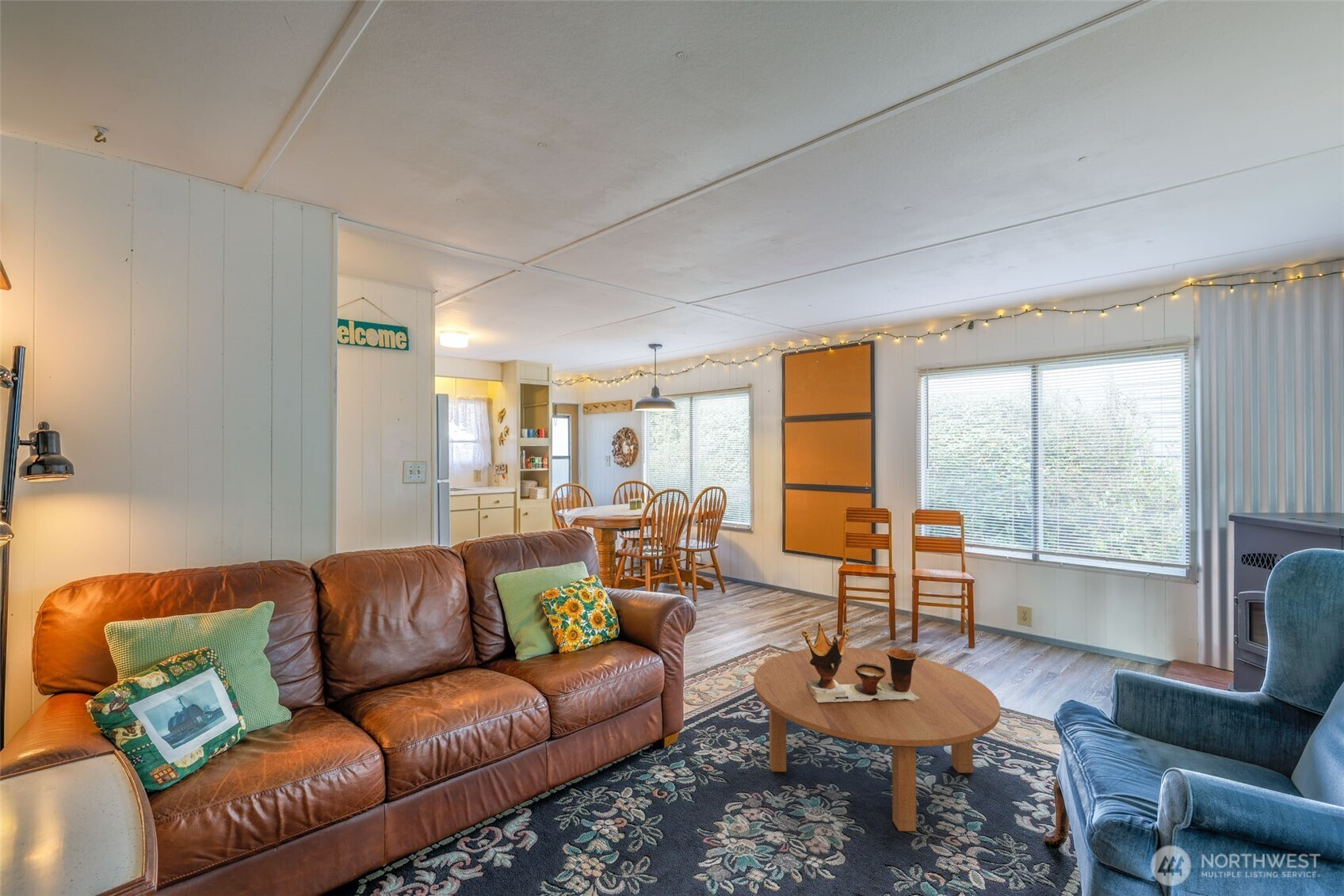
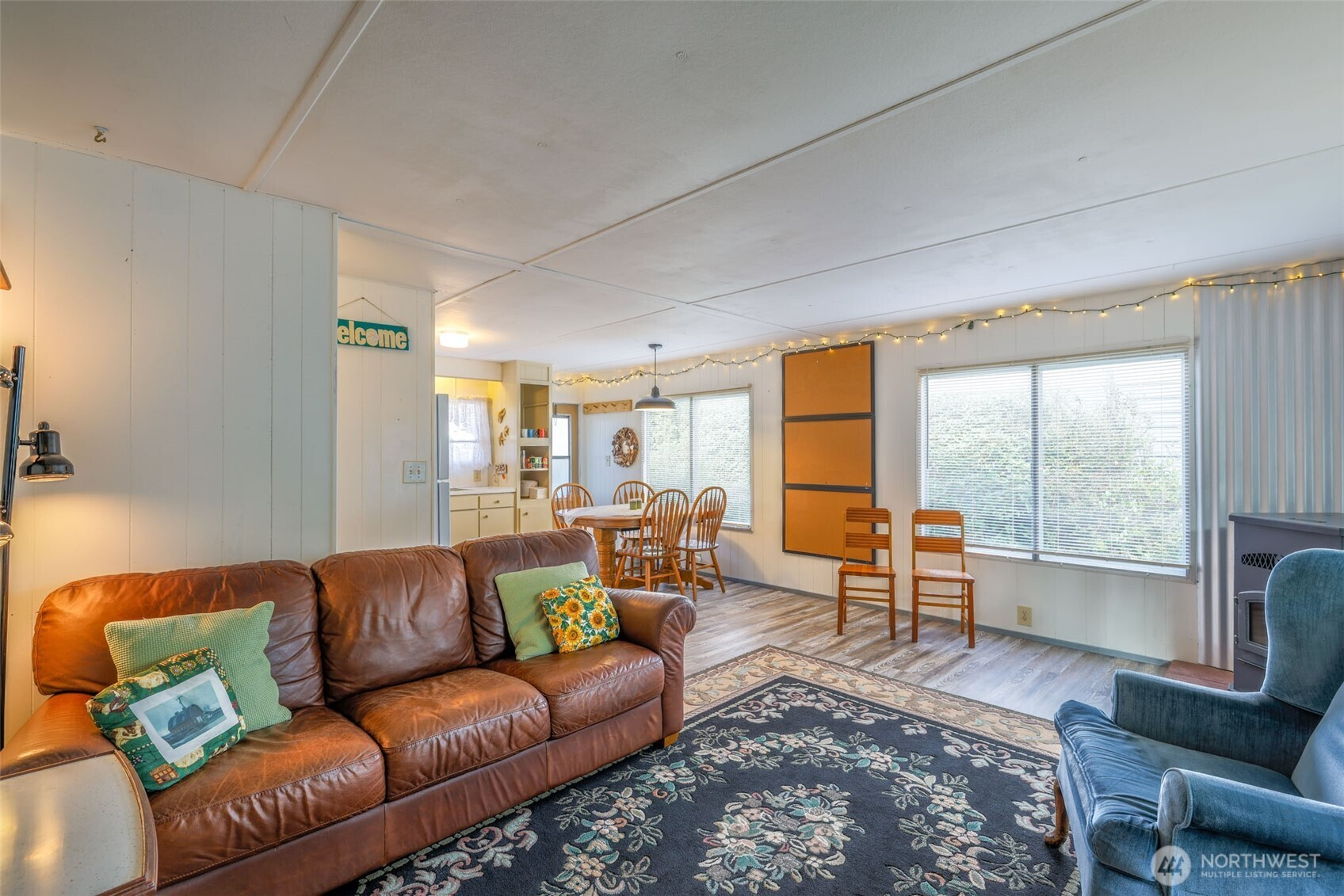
- coffee table [753,647,1001,832]
- pottery [801,621,919,703]
